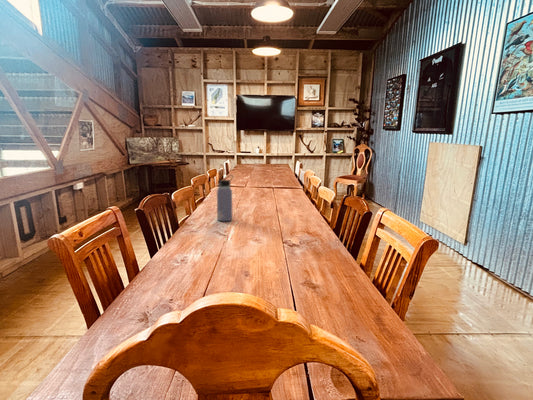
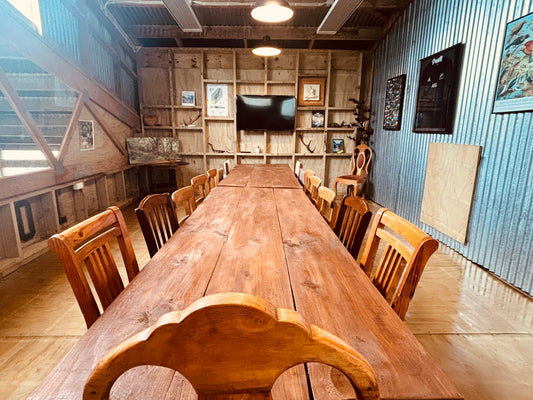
- water bottle [216,174,234,223]
